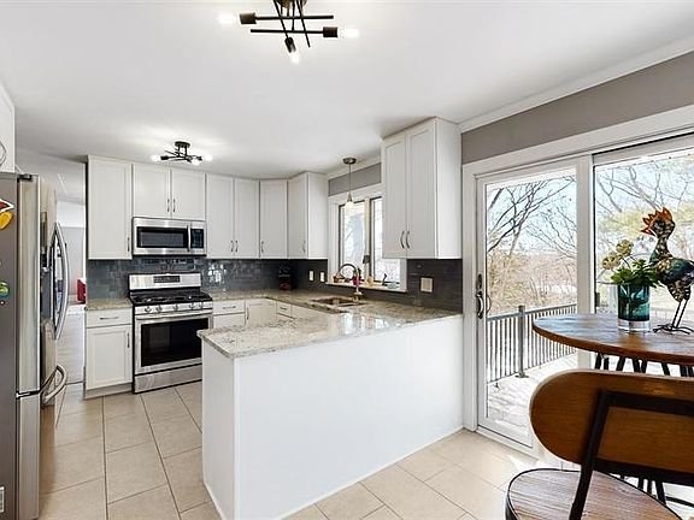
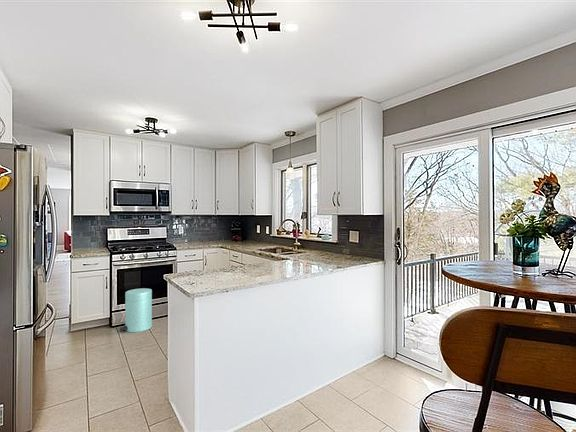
+ trash can [119,287,153,333]
